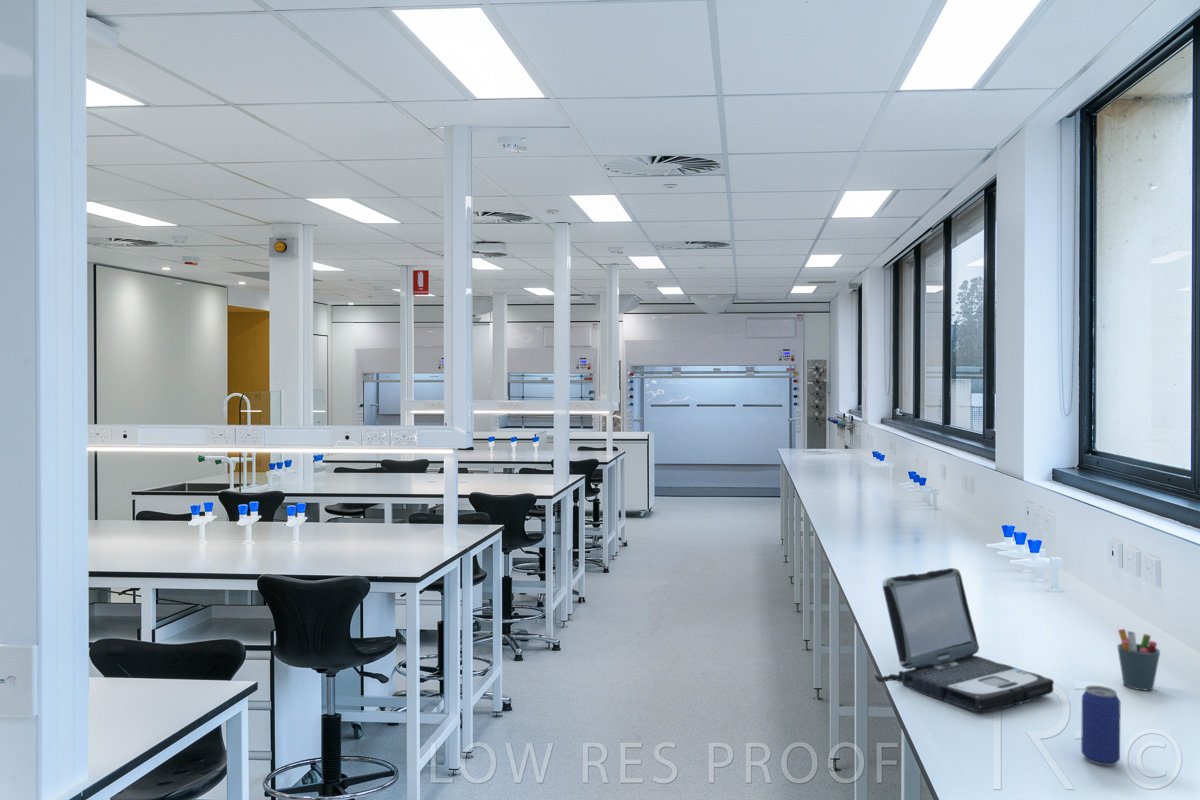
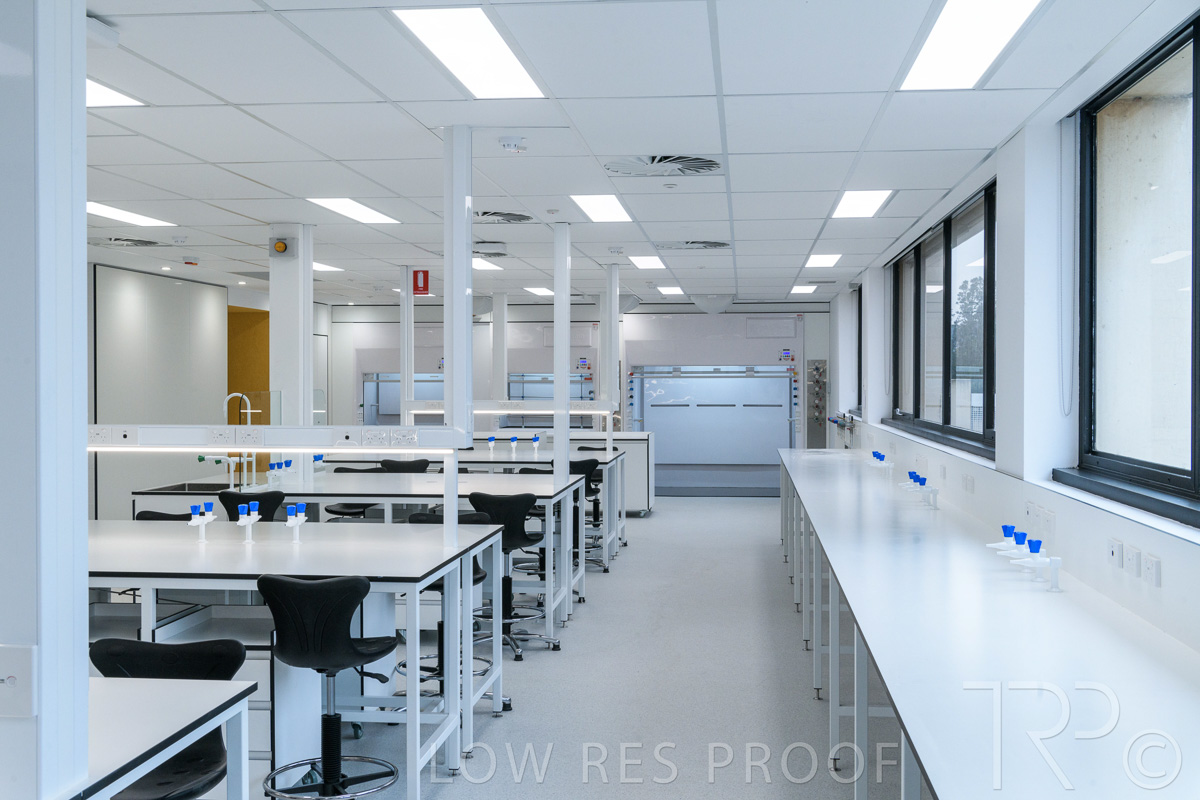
- pen holder [1116,628,1161,691]
- beverage can [1080,685,1121,767]
- laptop [874,567,1055,713]
